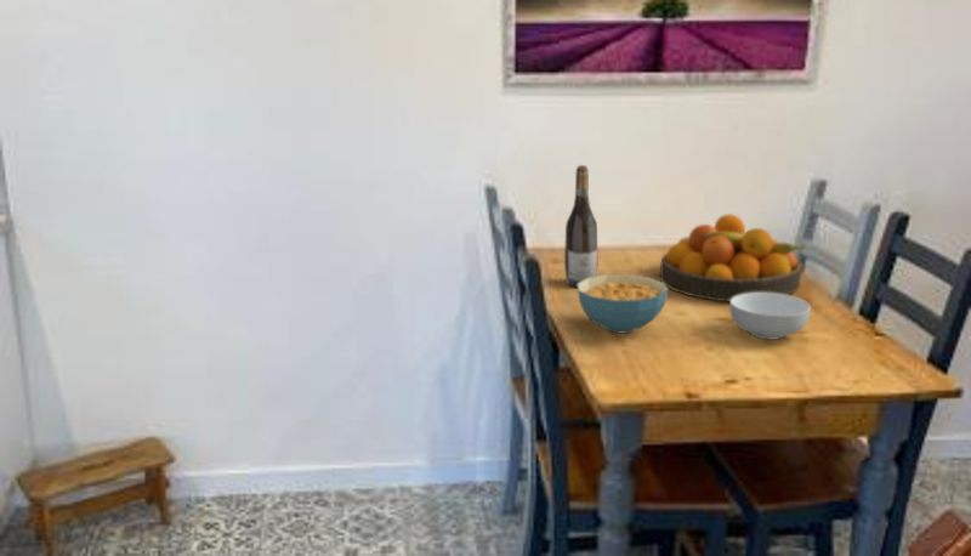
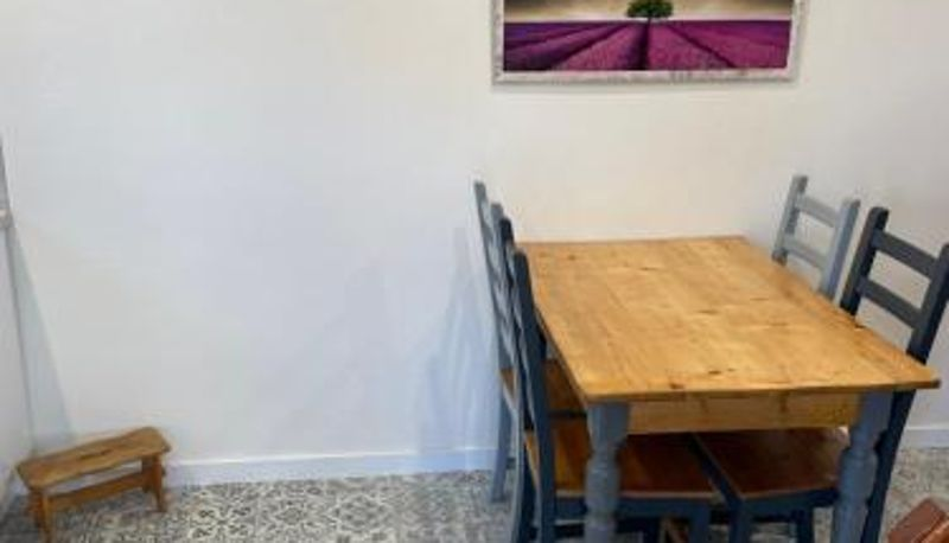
- wine bottle [563,164,598,288]
- cereal bowl [728,293,812,340]
- cereal bowl [577,273,669,334]
- fruit bowl [659,212,808,302]
